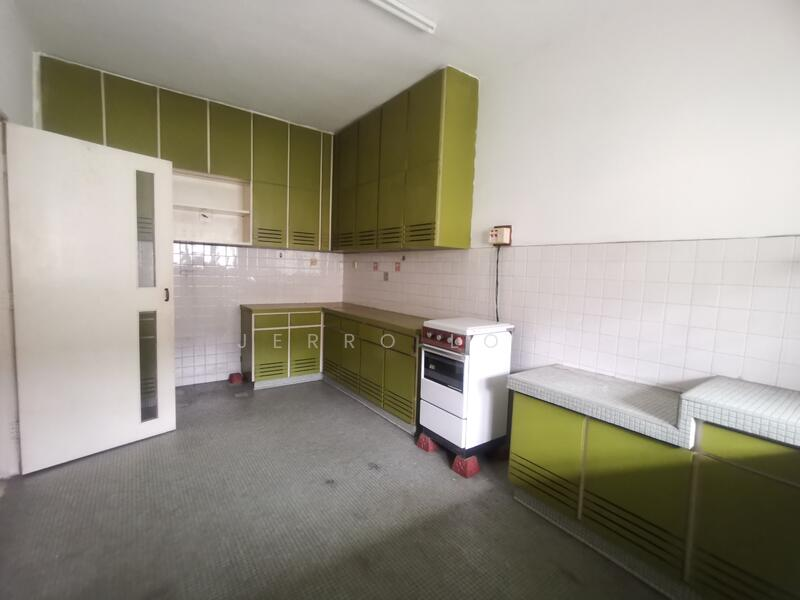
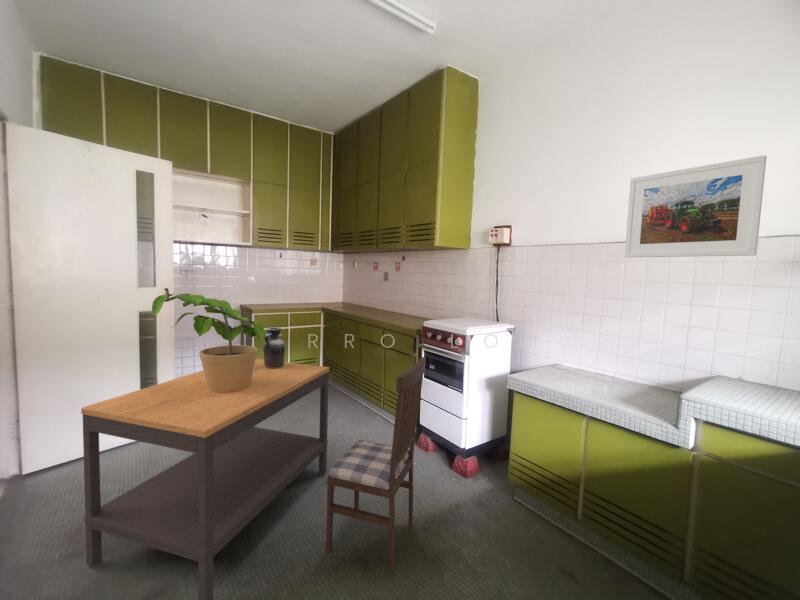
+ side table [80,358,330,600]
+ dining chair [325,356,427,573]
+ potted plant [151,293,265,392]
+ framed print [624,154,768,258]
+ ceramic jug [262,326,286,368]
